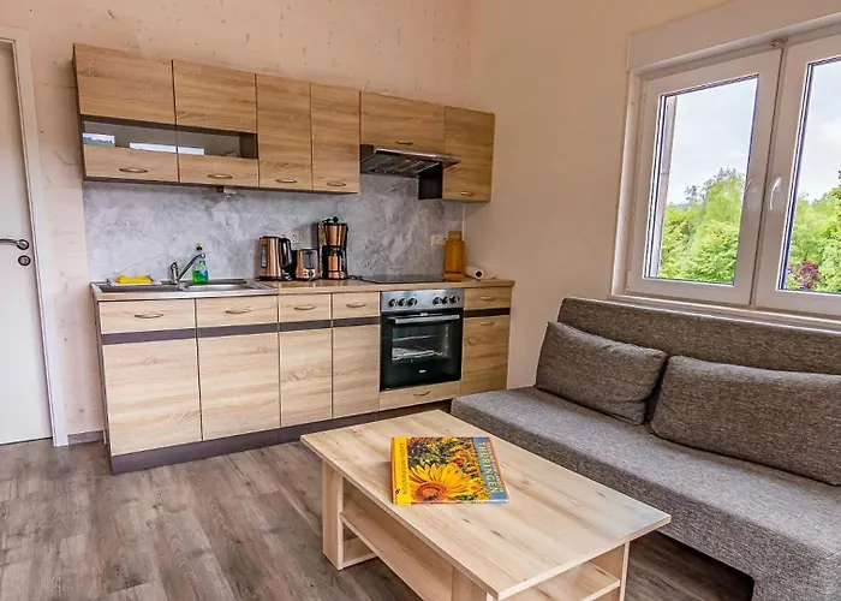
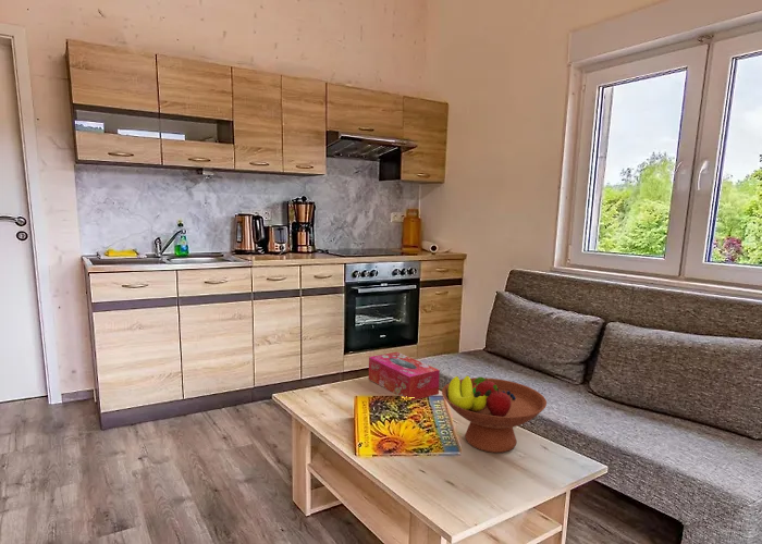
+ fruit bowl [441,374,548,454]
+ tissue box [368,350,441,401]
